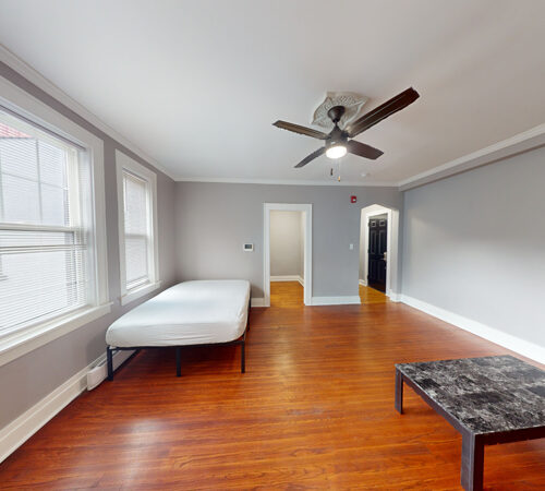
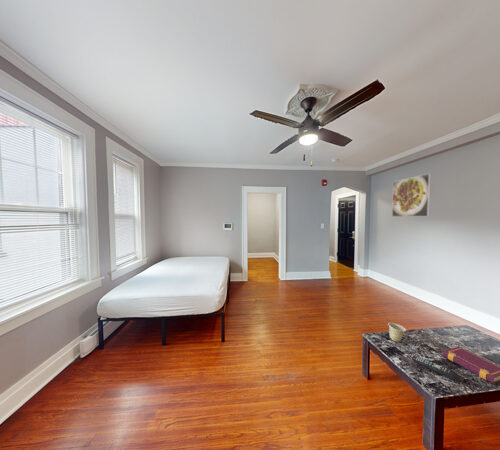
+ remote control [411,355,462,385]
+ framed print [391,173,432,218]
+ cup [387,322,407,343]
+ book [442,345,500,385]
